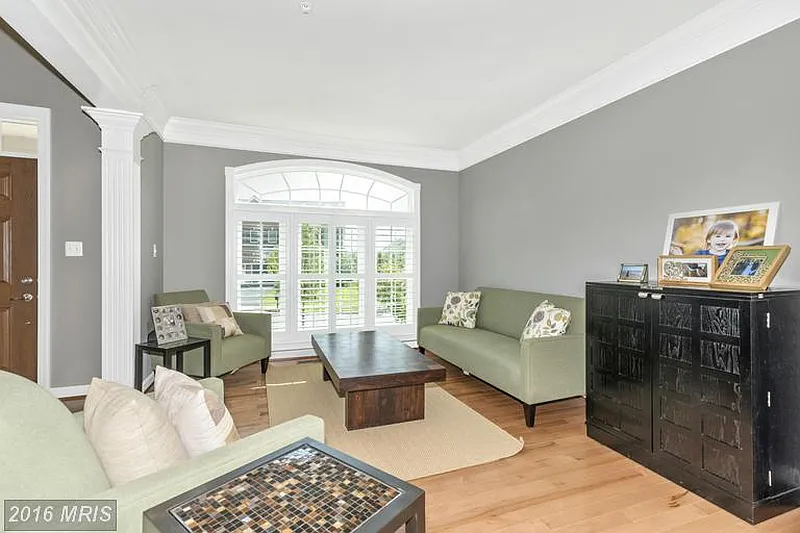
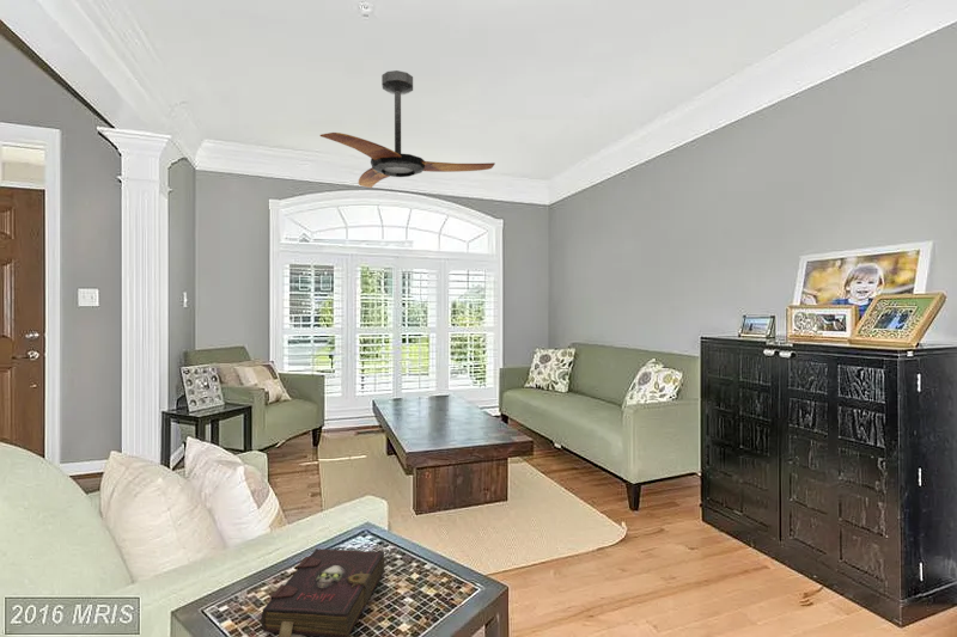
+ ceiling fan [319,69,496,189]
+ book [260,547,385,637]
